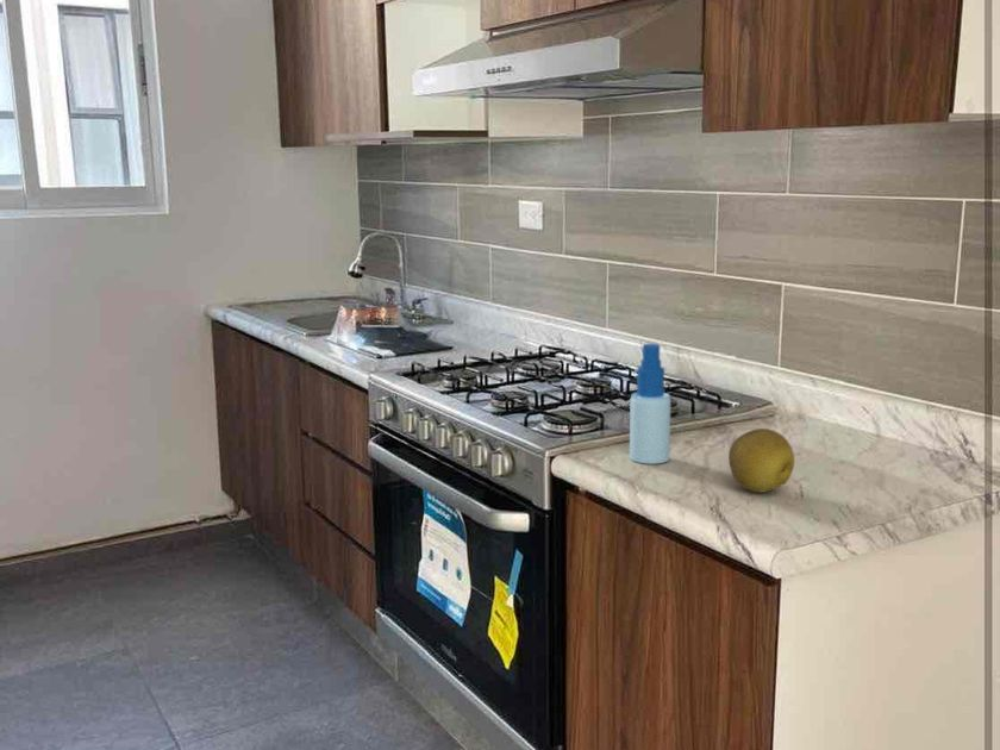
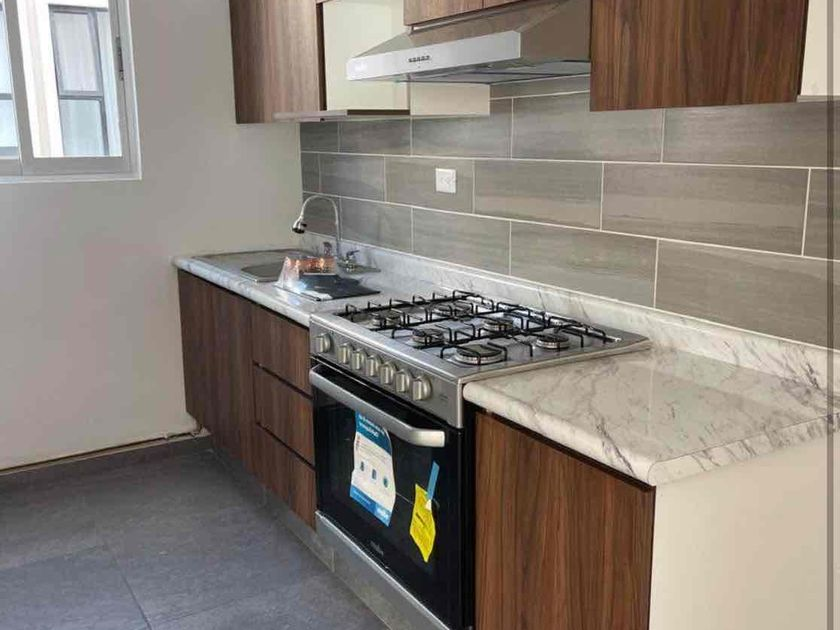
- spray bottle [629,342,671,465]
- fruit [727,427,795,493]
